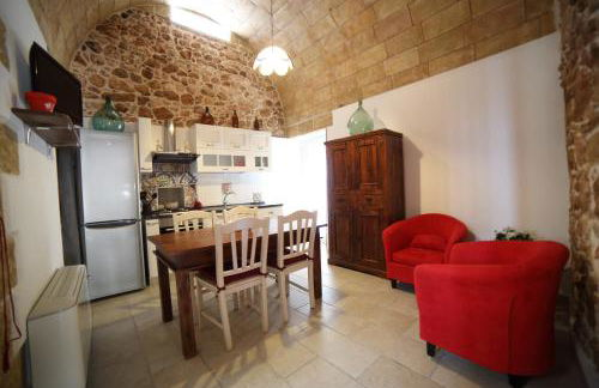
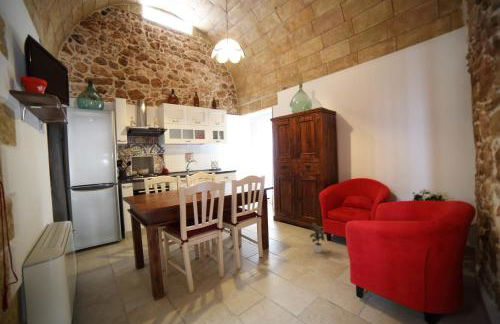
+ potted plant [309,222,327,254]
